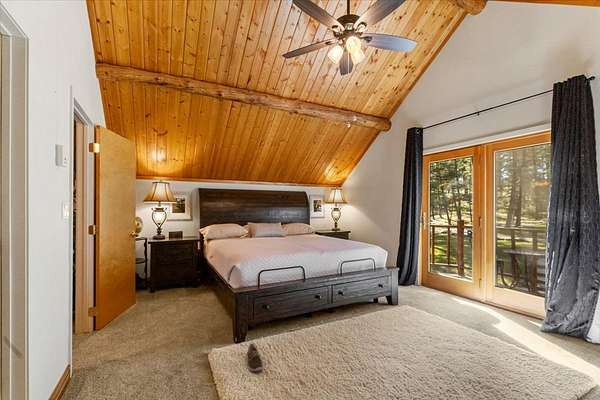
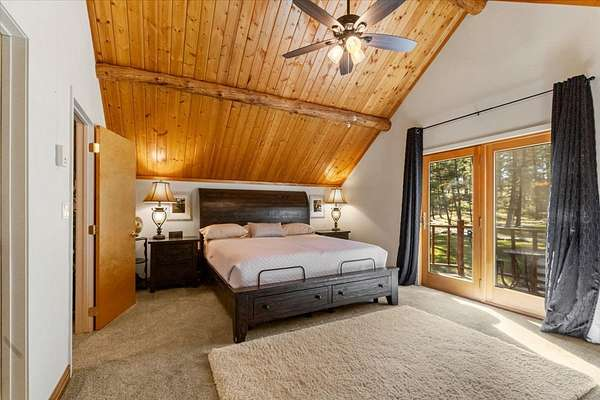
- shoe [245,342,264,372]
